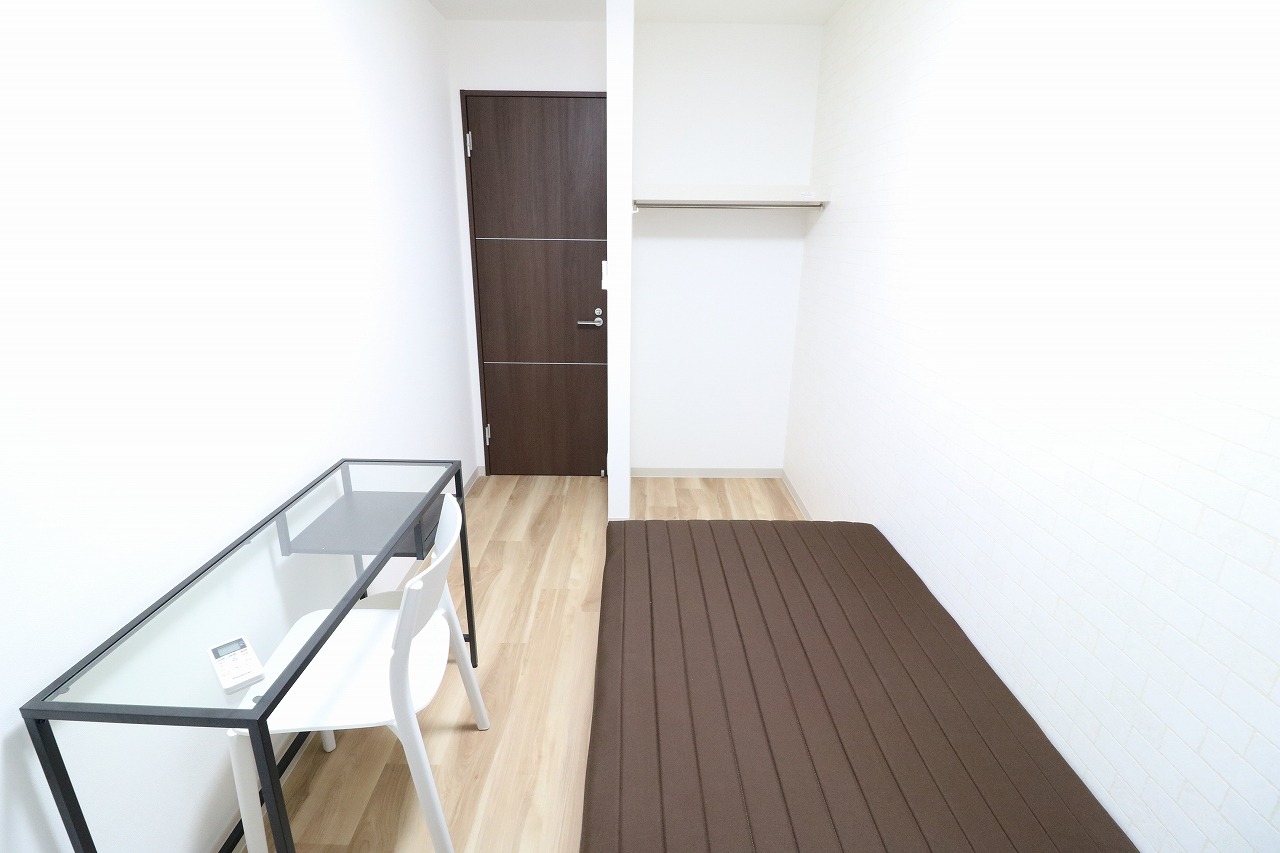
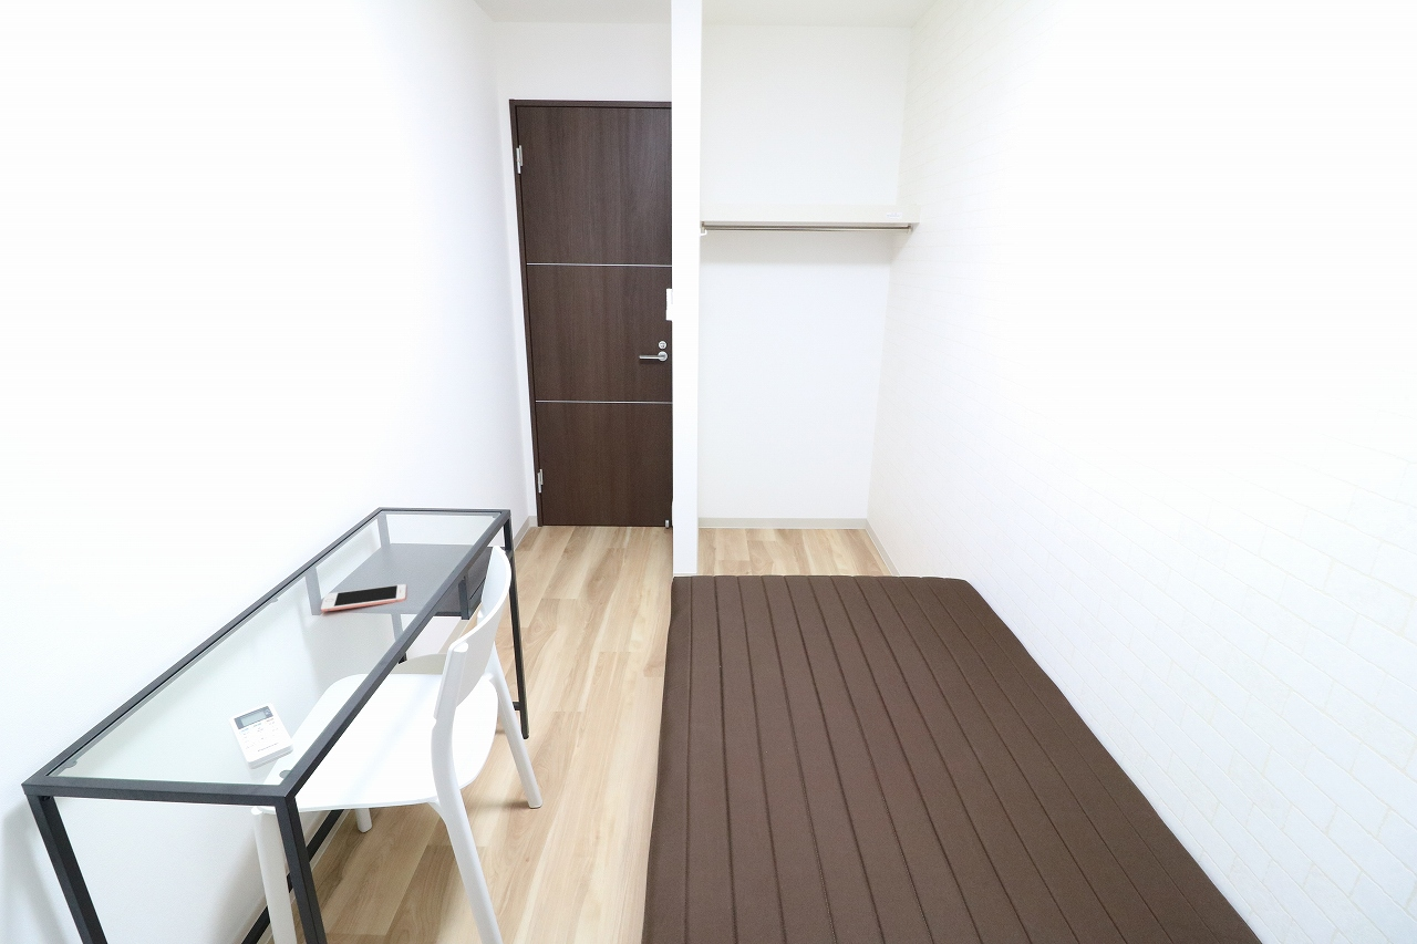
+ cell phone [320,583,407,613]
